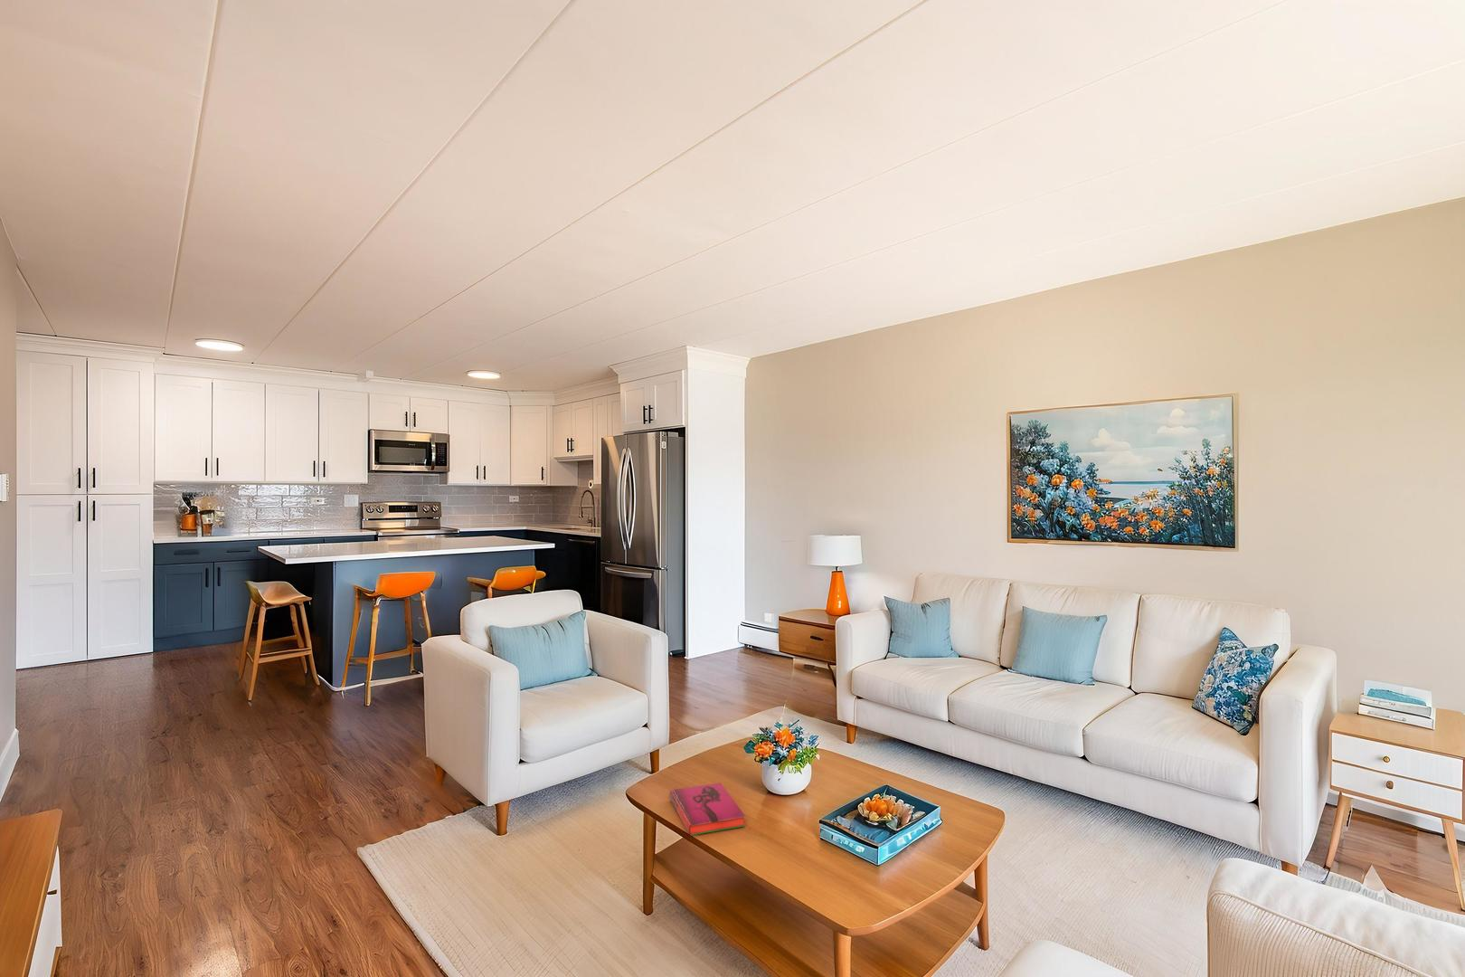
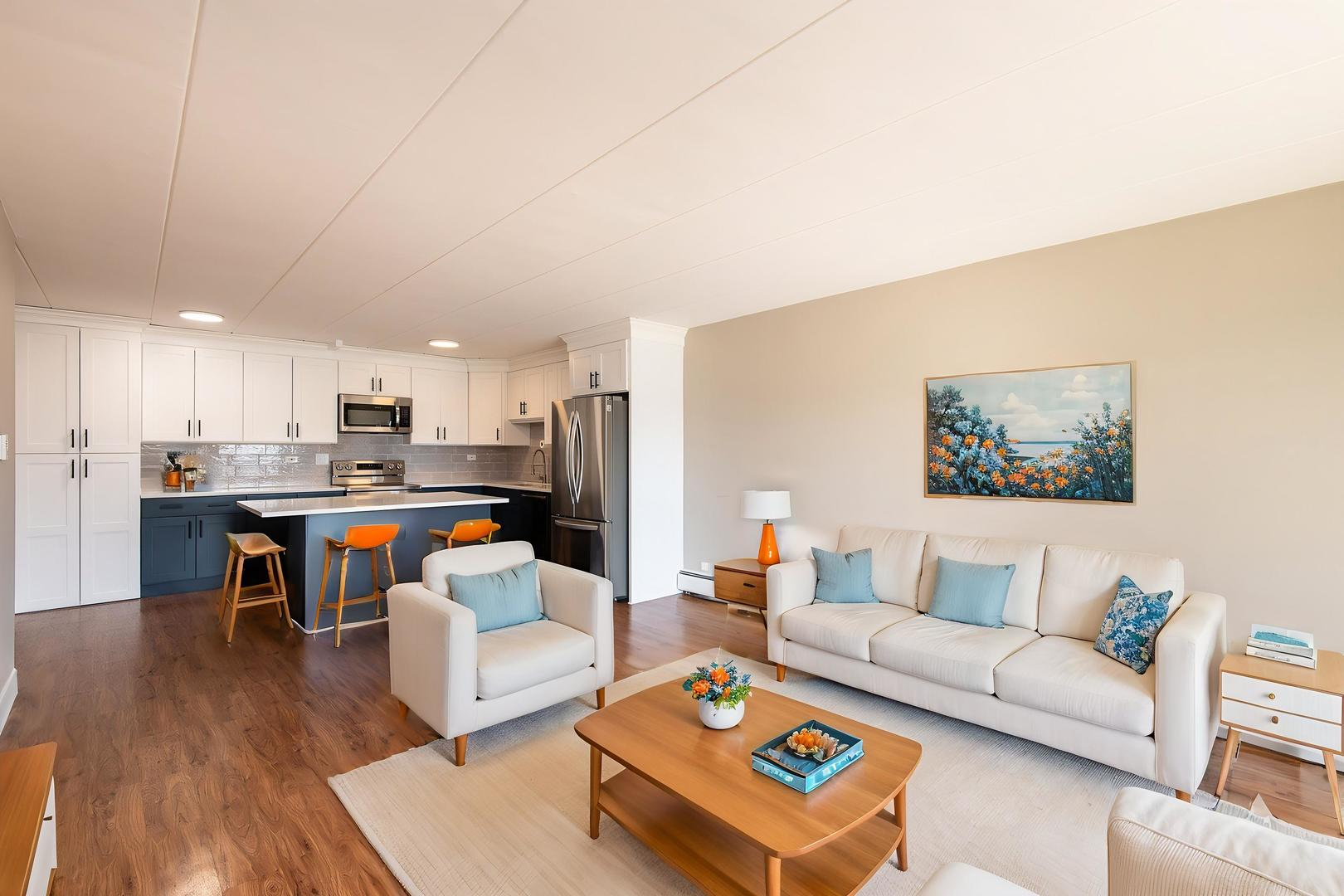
- hardback book [668,782,746,836]
